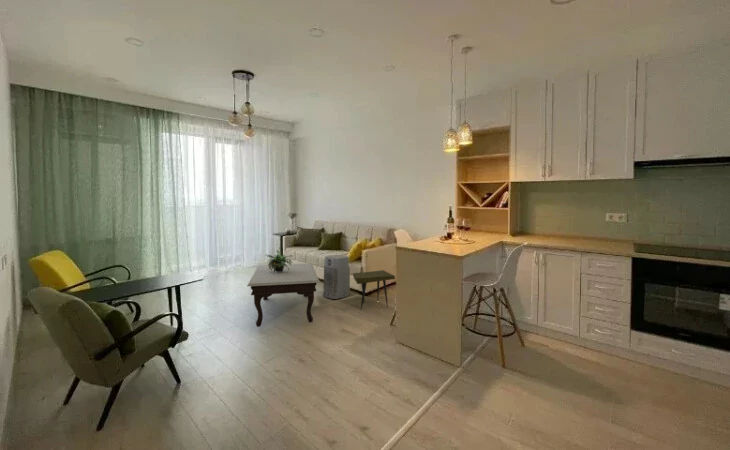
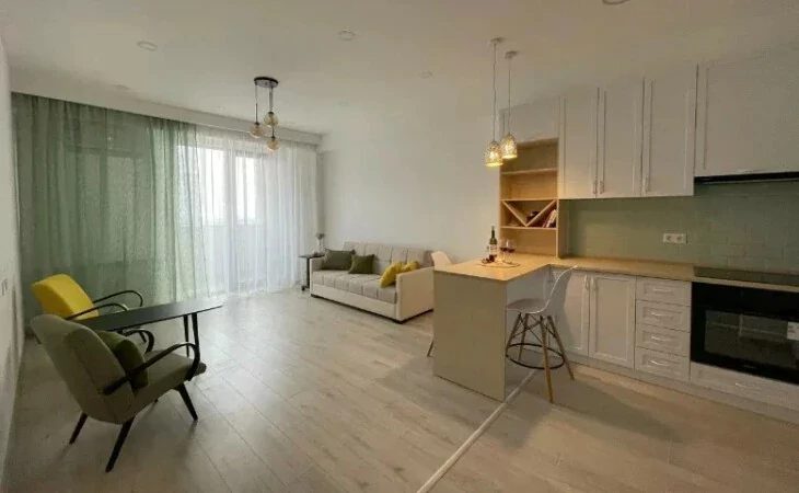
- side table [352,269,396,312]
- coffee table [246,262,321,328]
- air purifier [322,254,351,300]
- potted plant [264,249,293,273]
